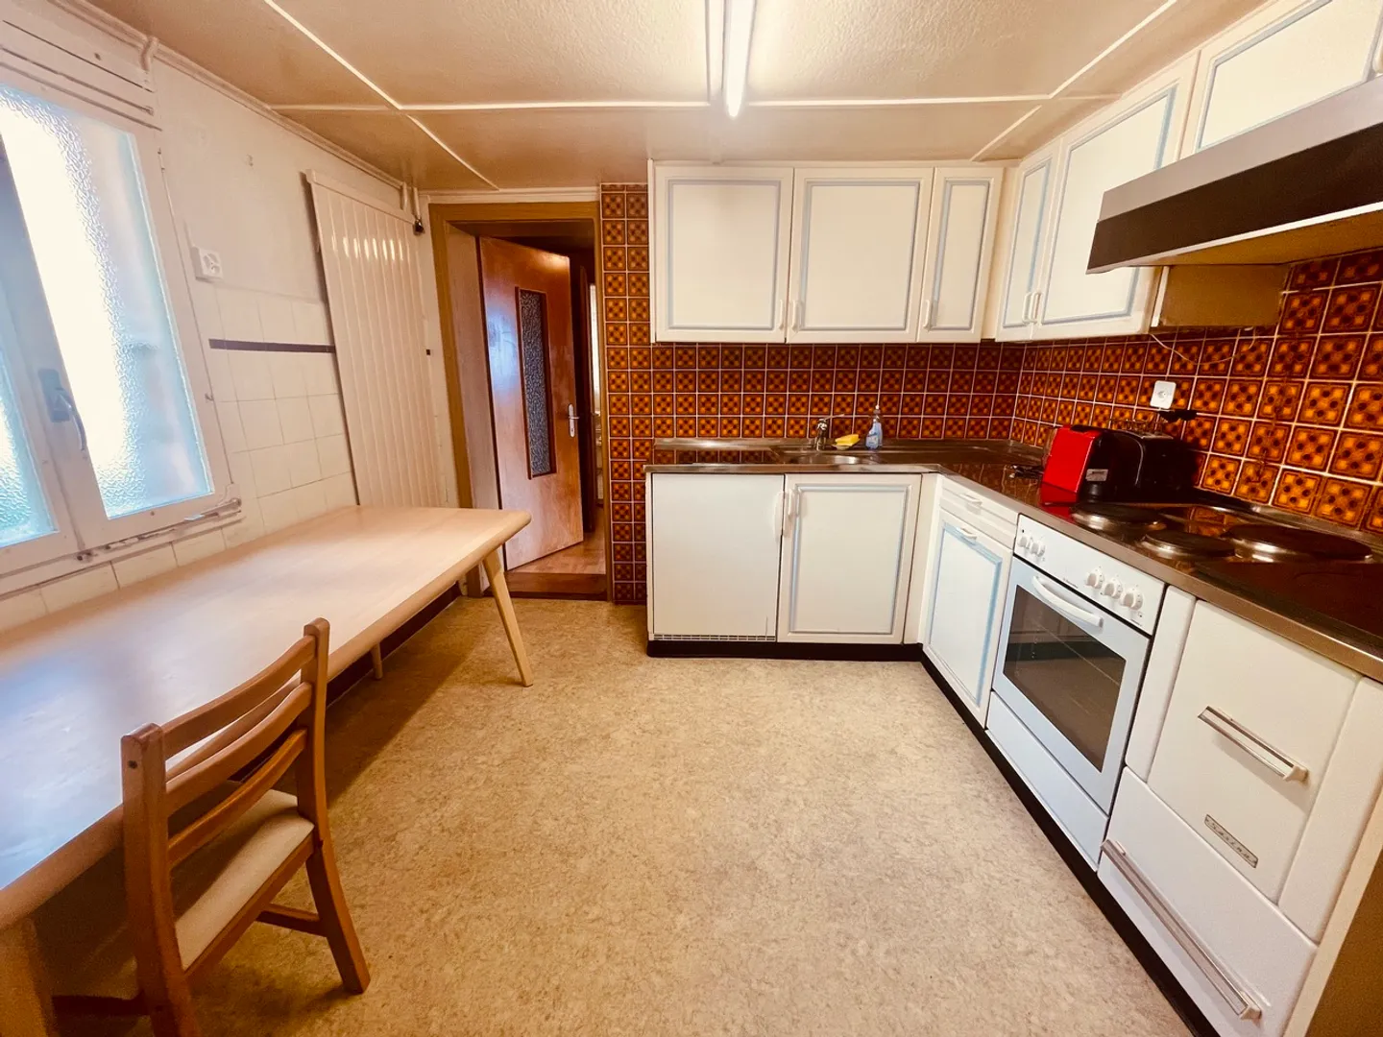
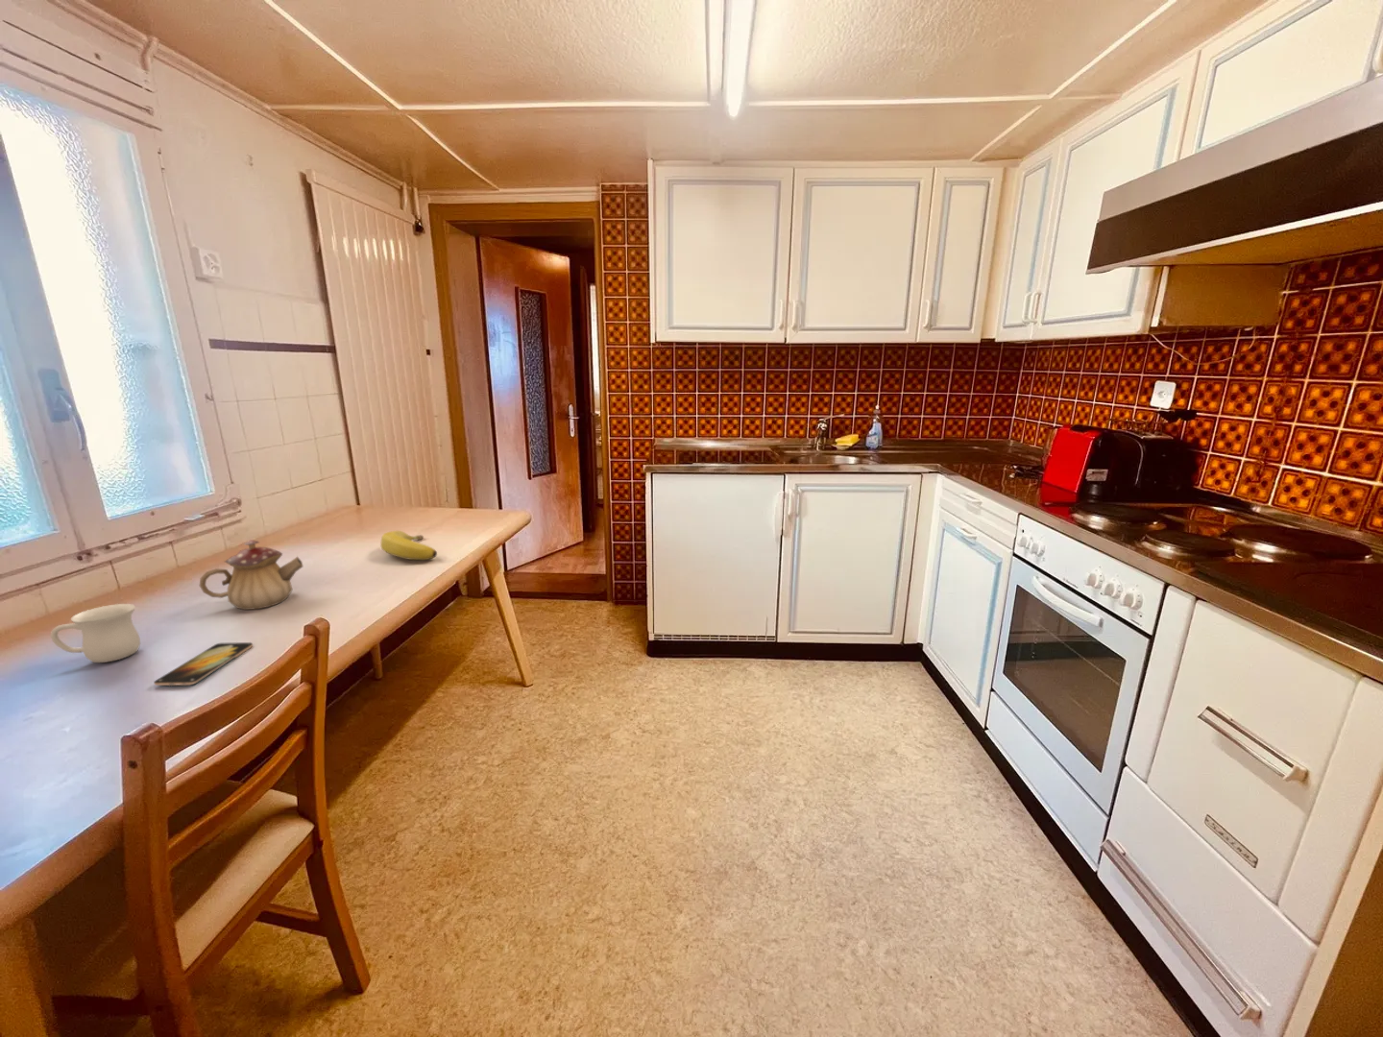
+ mug [49,603,142,663]
+ smartphone [152,642,254,686]
+ teapot [199,539,305,611]
+ banana [379,530,438,561]
